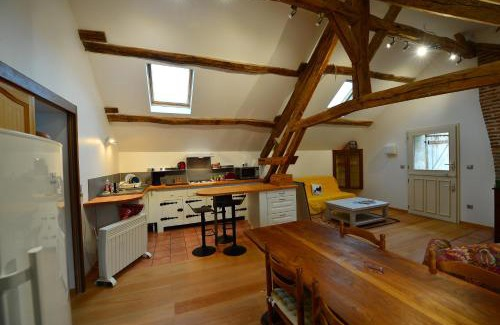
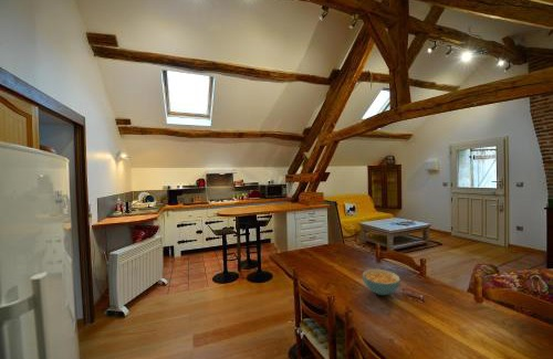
+ cereal bowl [362,268,401,296]
